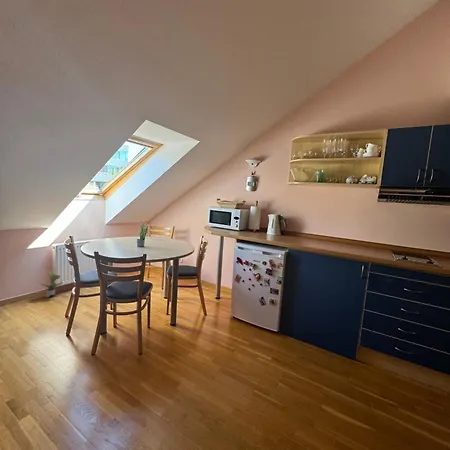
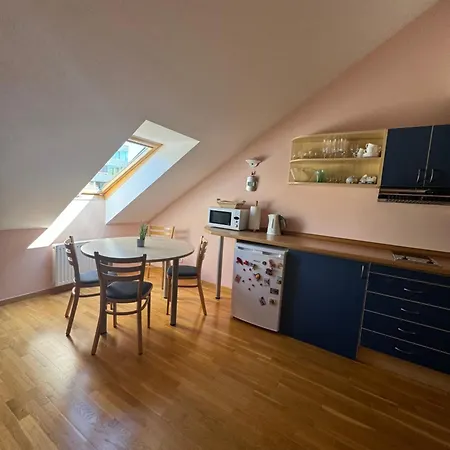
- potted plant [39,270,63,298]
